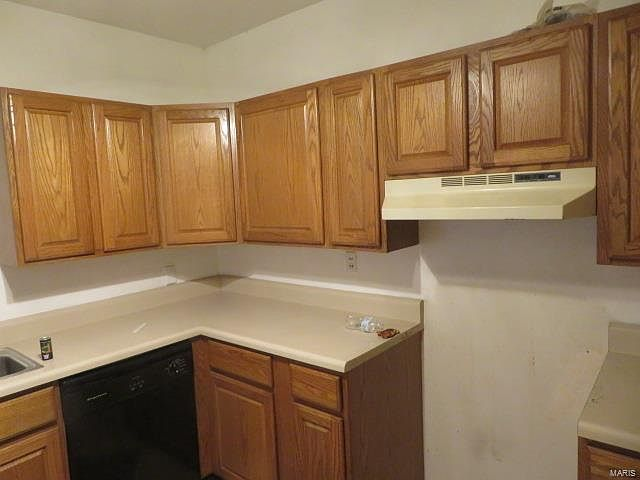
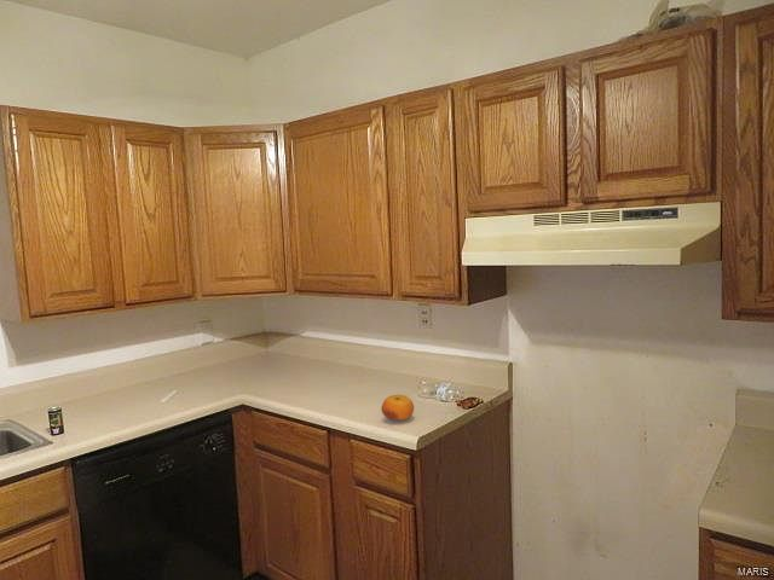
+ fruit [381,394,415,422]
